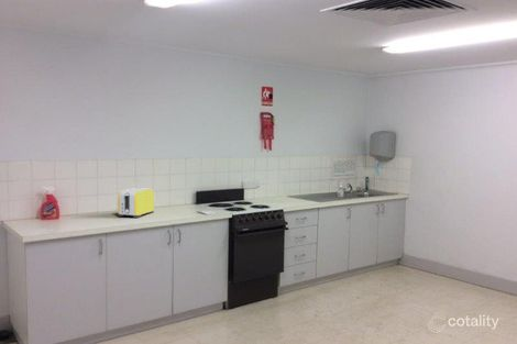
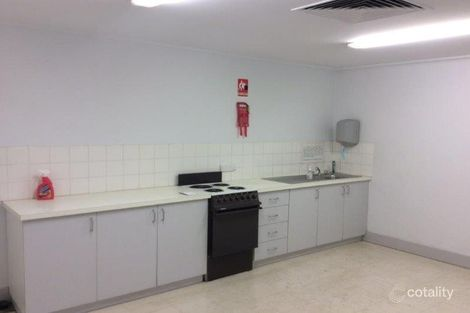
- toaster [117,187,155,219]
